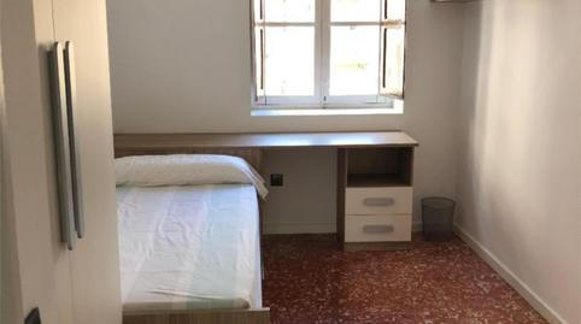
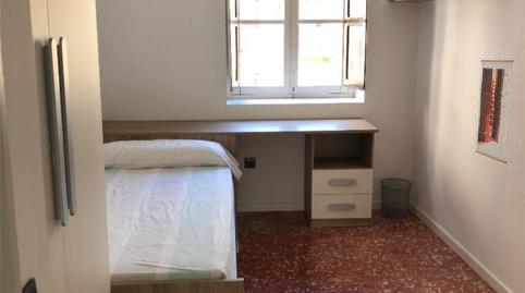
+ wall art [474,59,515,164]
